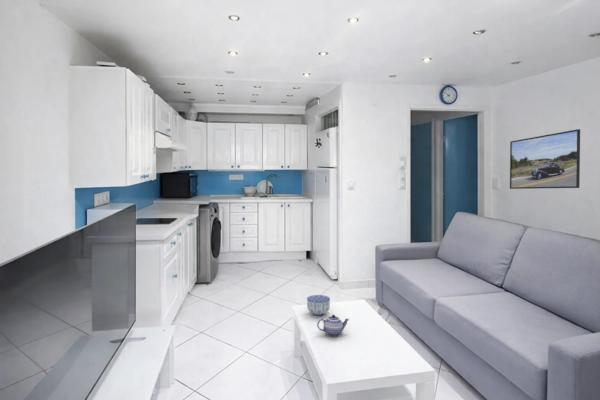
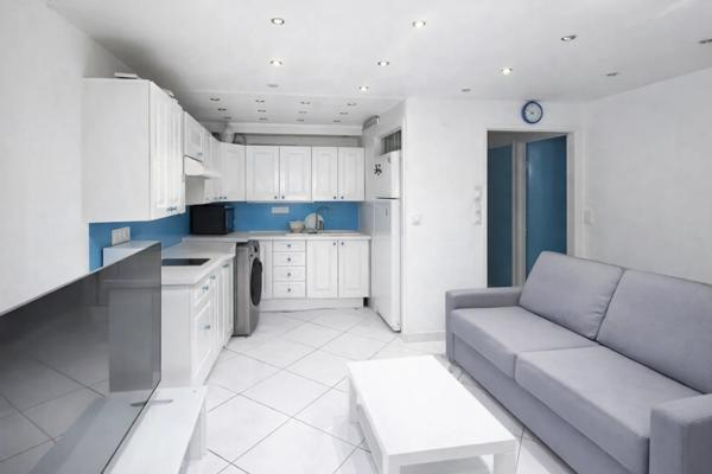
- bowl [306,294,331,317]
- teapot [316,314,351,338]
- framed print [509,128,581,190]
